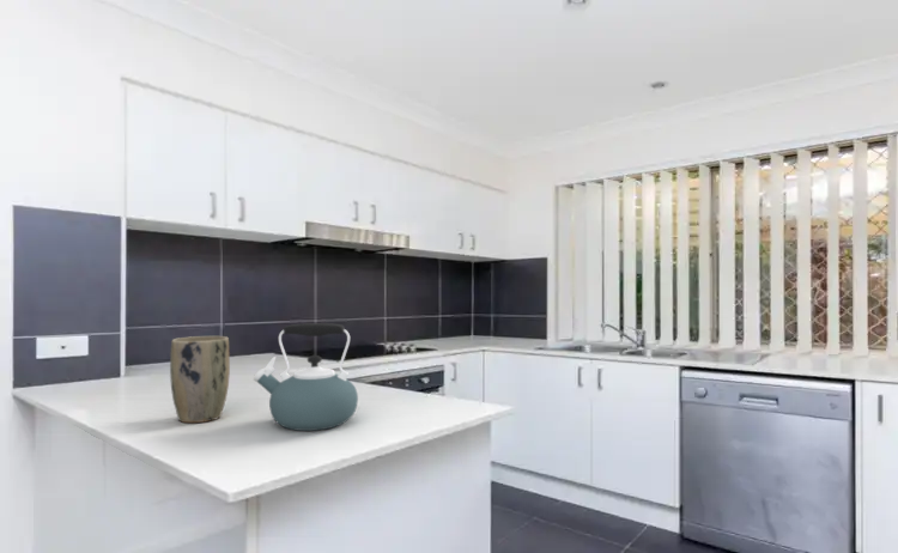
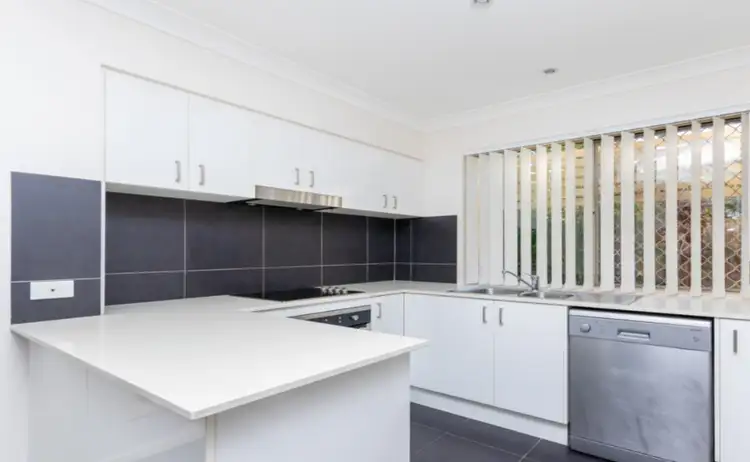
- kettle [253,322,359,432]
- plant pot [169,335,231,424]
